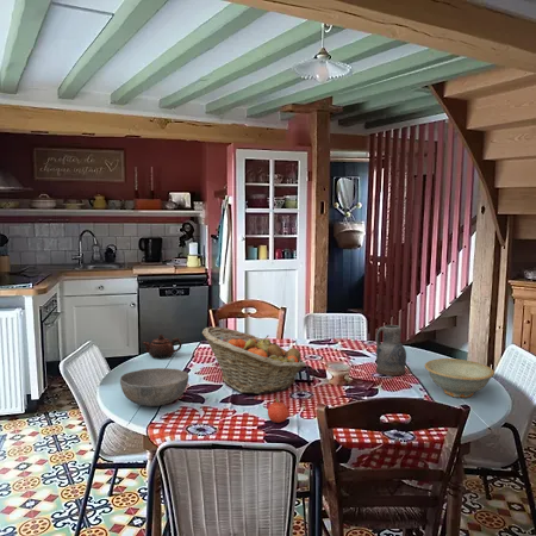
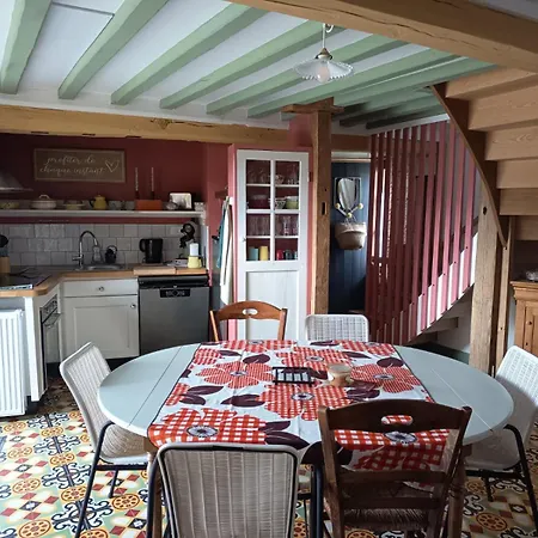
- pitcher [375,324,407,376]
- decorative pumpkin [267,397,289,424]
- dish [424,357,496,399]
- teapot [142,334,182,360]
- fruit basket [201,325,307,395]
- bowl [119,367,189,407]
